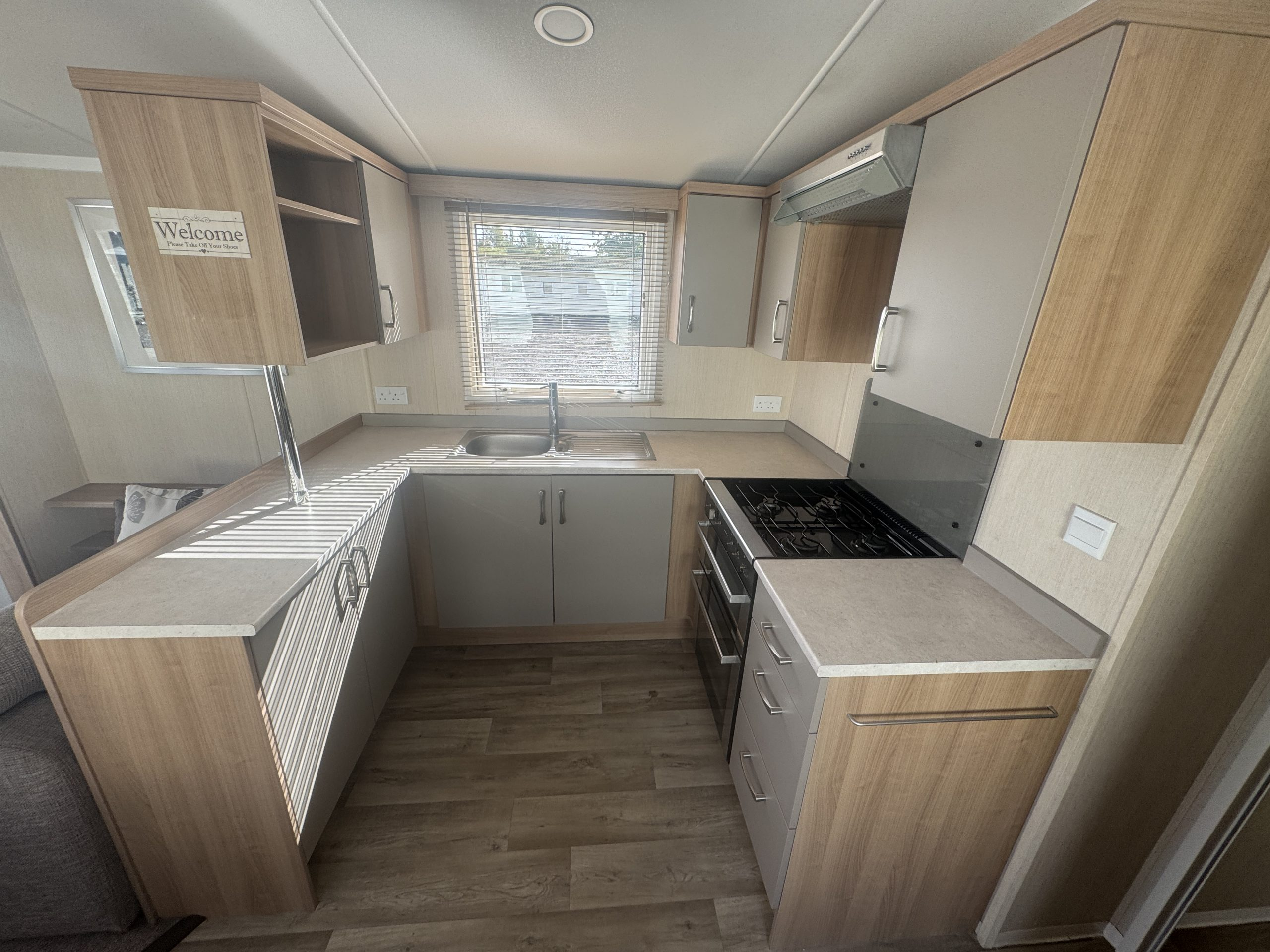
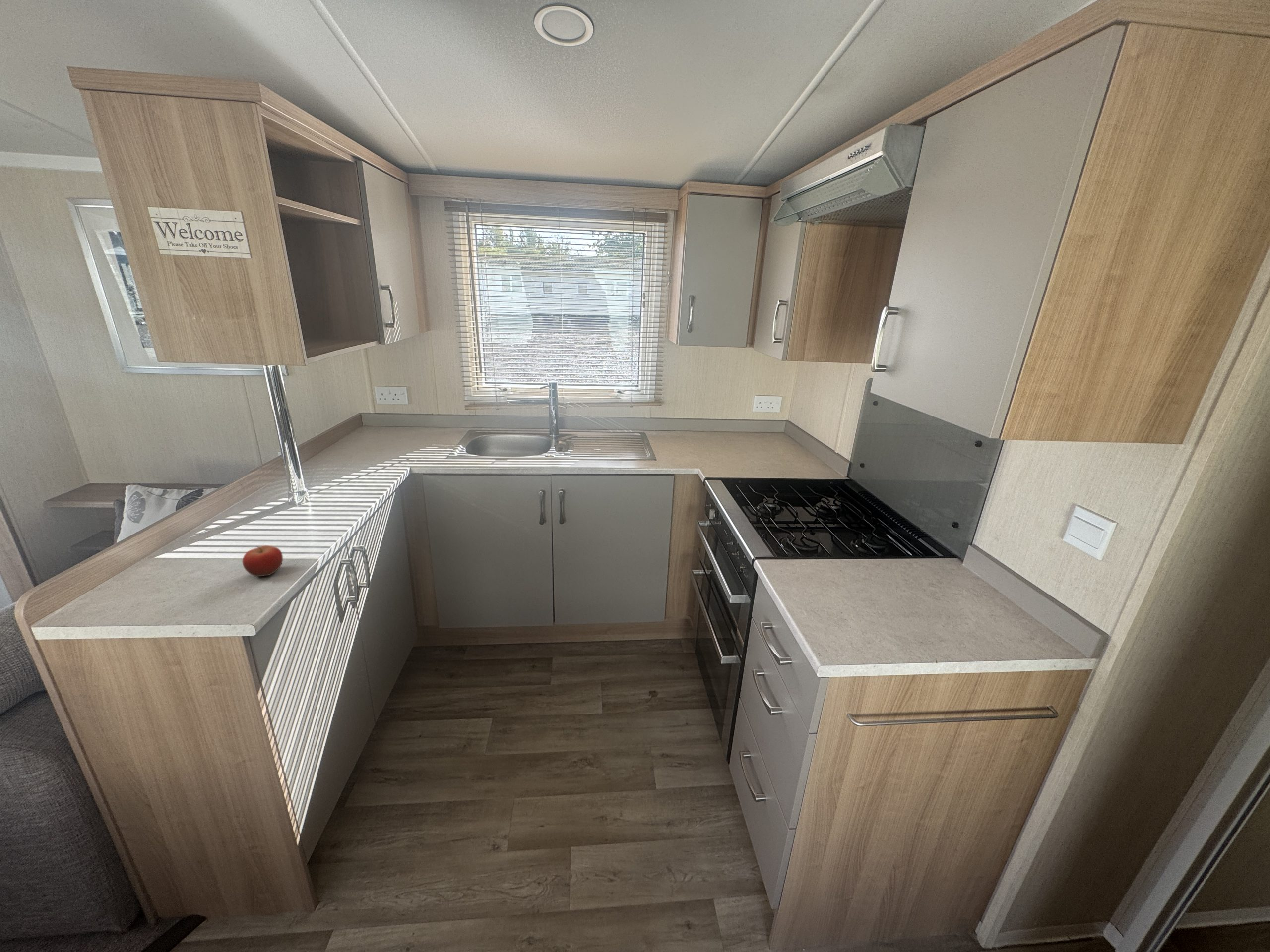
+ fruit [242,545,283,577]
